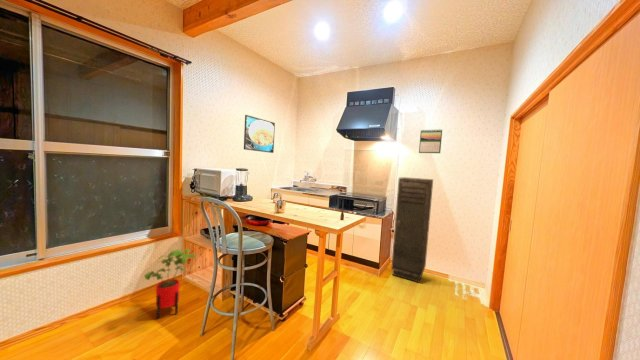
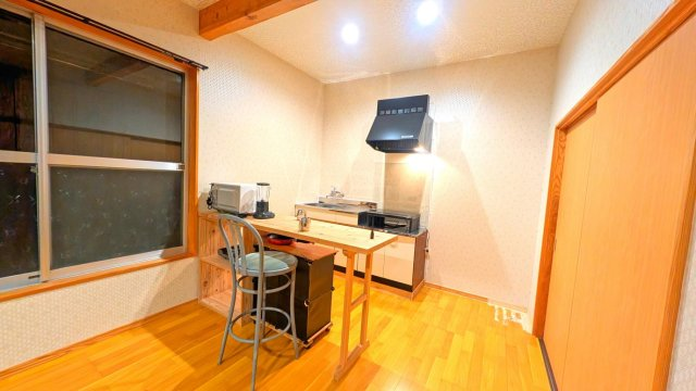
- storage cabinet [390,176,434,284]
- house plant [143,248,197,320]
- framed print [243,114,276,154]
- calendar [418,128,443,154]
